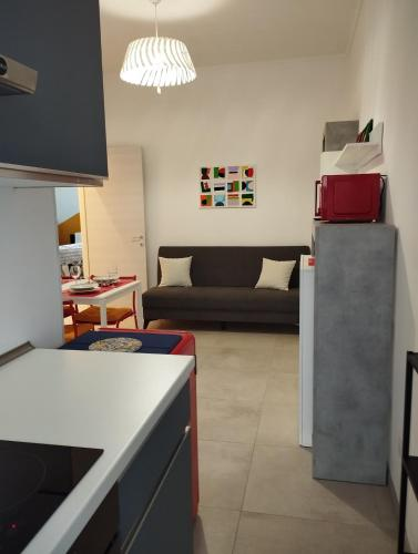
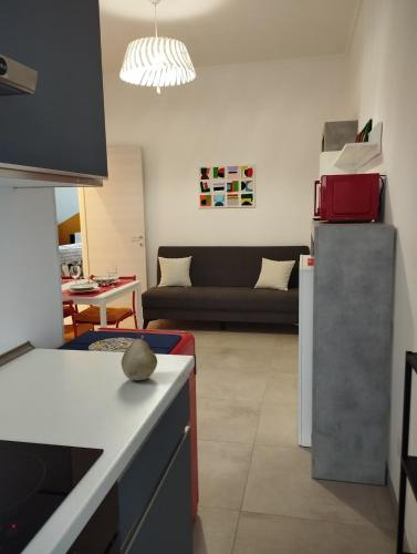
+ fruit [121,334,158,381]
